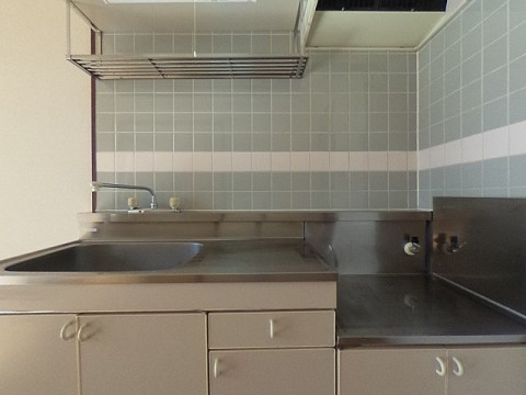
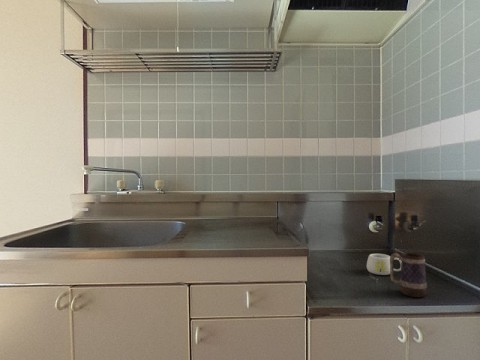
+ mug [389,252,428,298]
+ mug [366,253,402,276]
